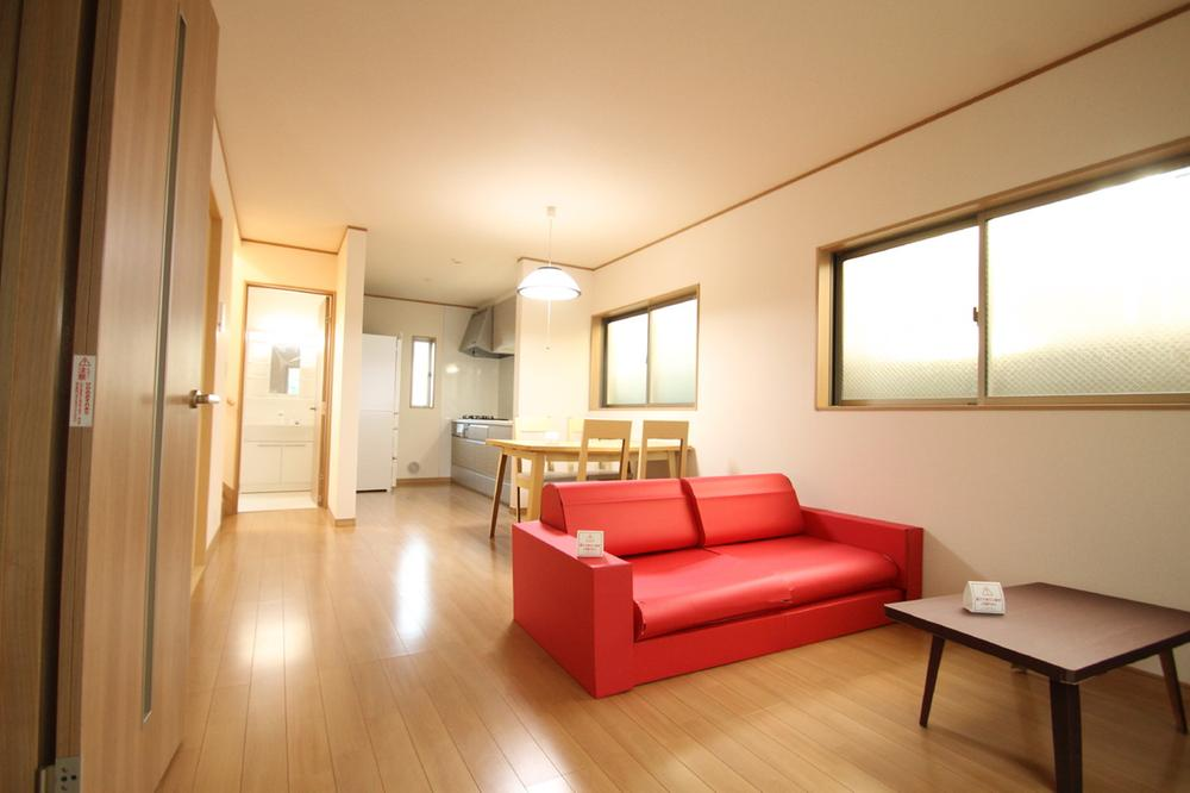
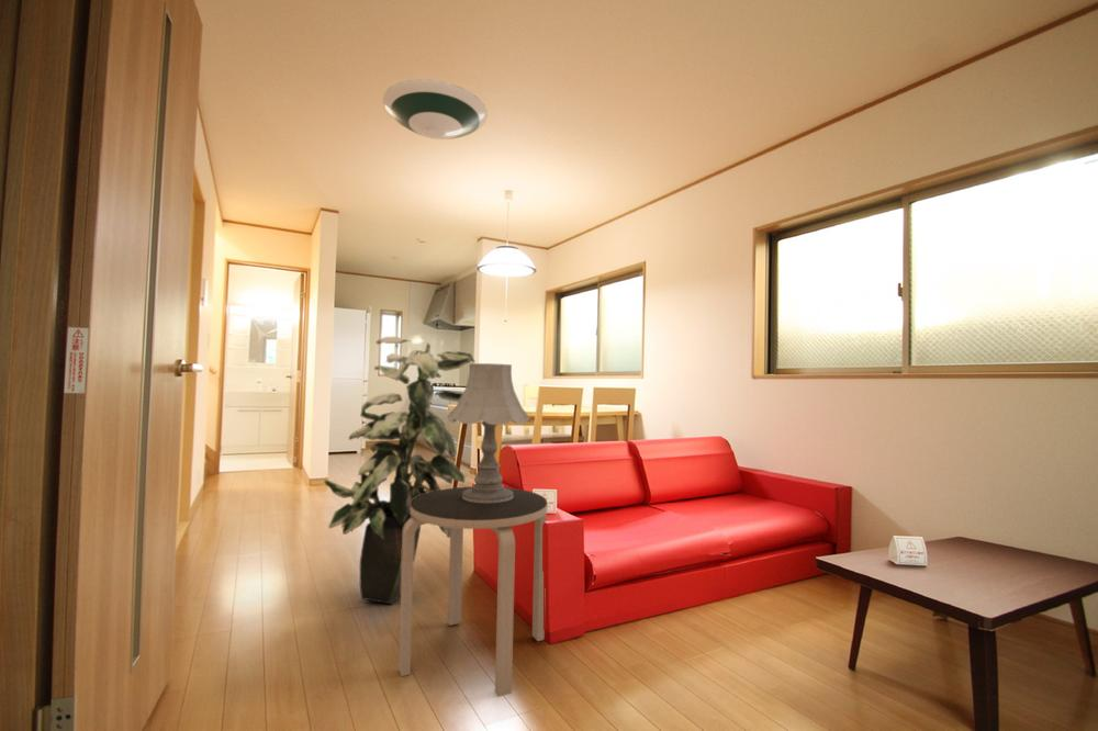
+ side table [397,485,549,698]
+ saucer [382,78,489,140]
+ indoor plant [323,336,477,605]
+ table lamp [446,362,531,503]
